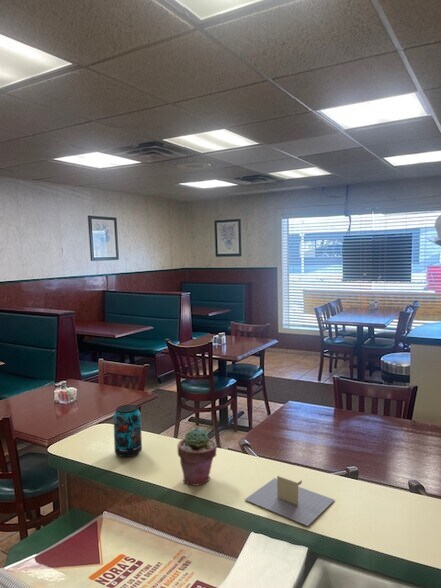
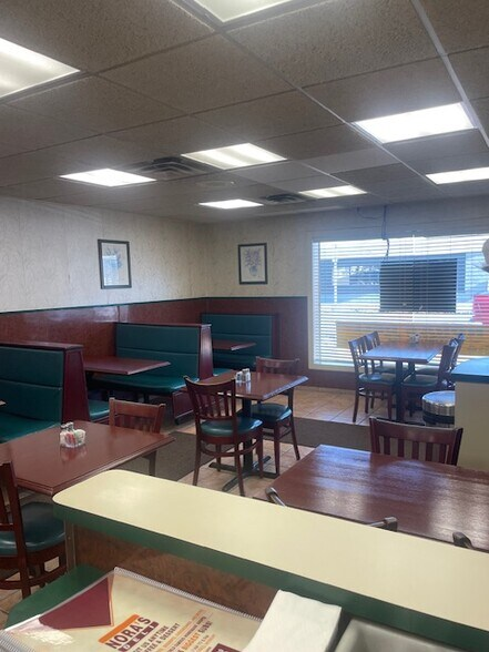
- beverage can [113,404,143,458]
- potted succulent [177,426,218,486]
- napkin holder [243,475,335,527]
